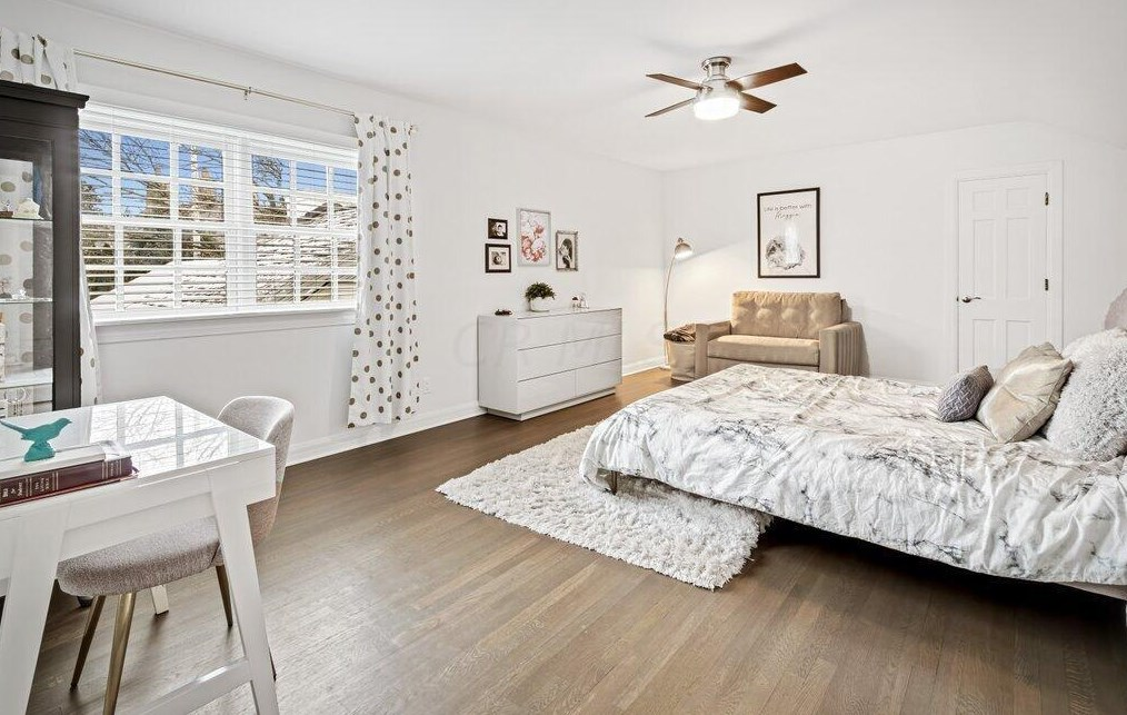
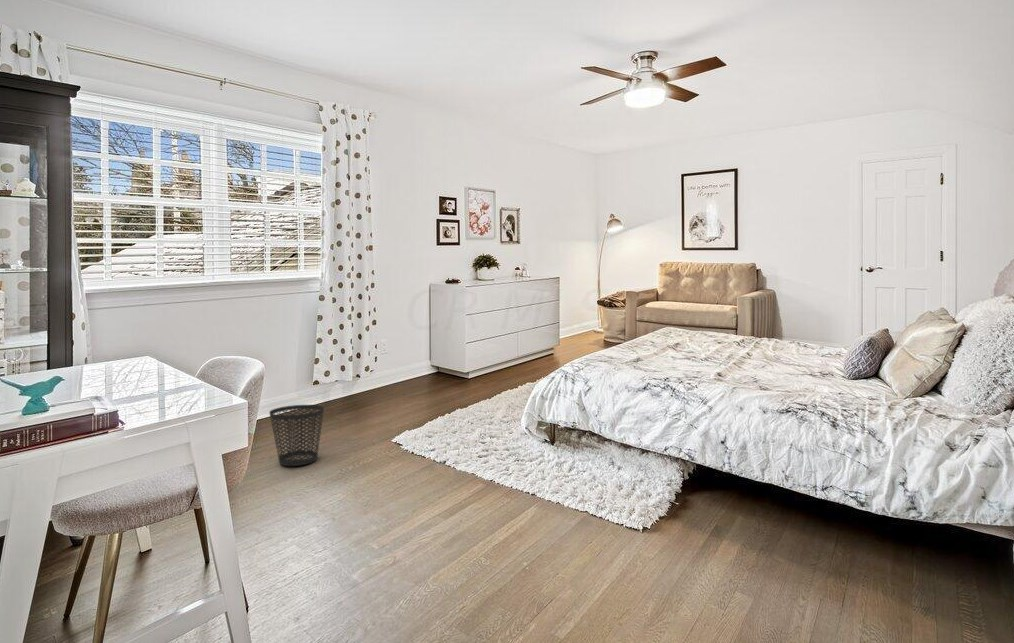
+ wastebasket [268,404,325,467]
